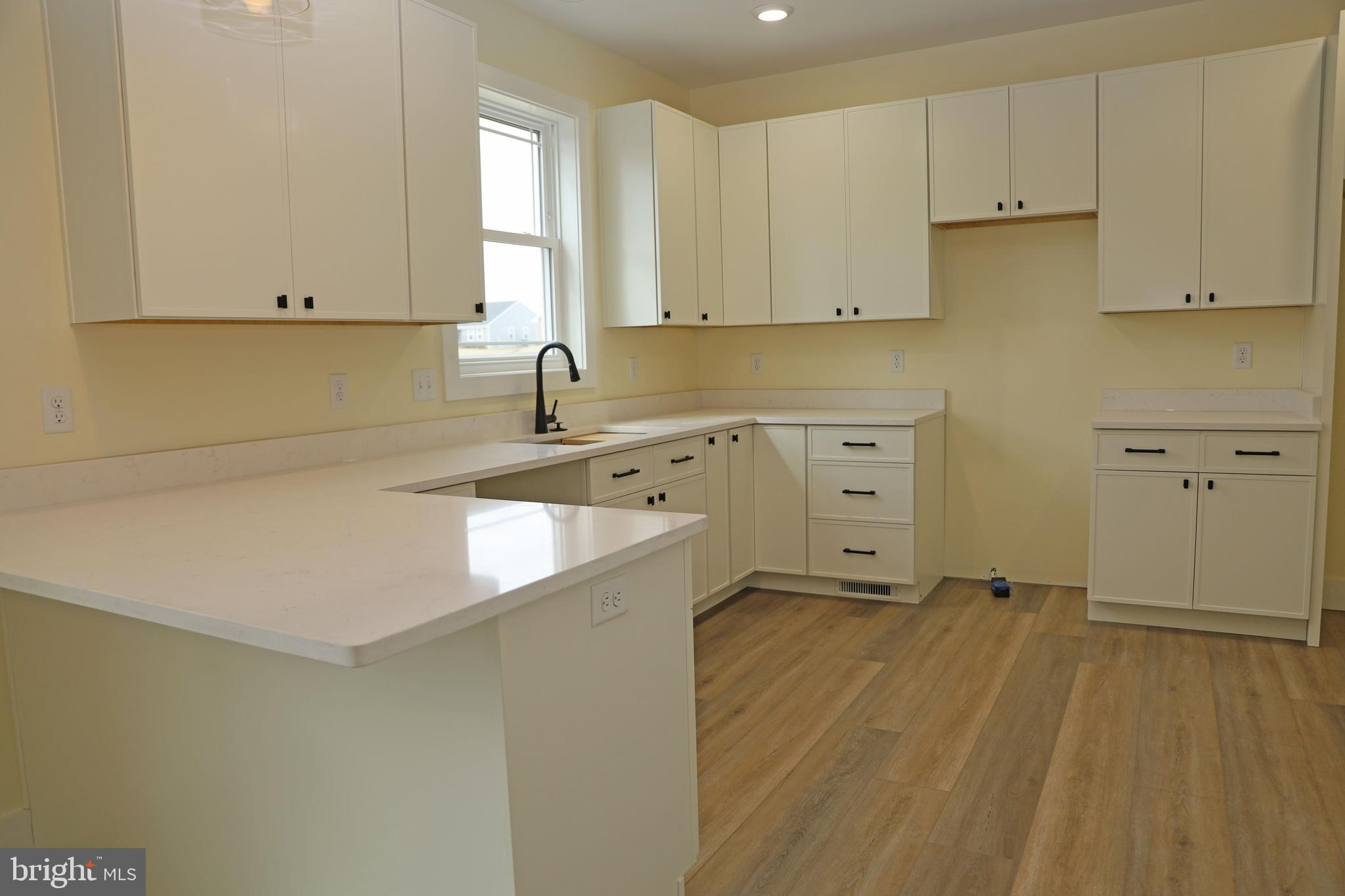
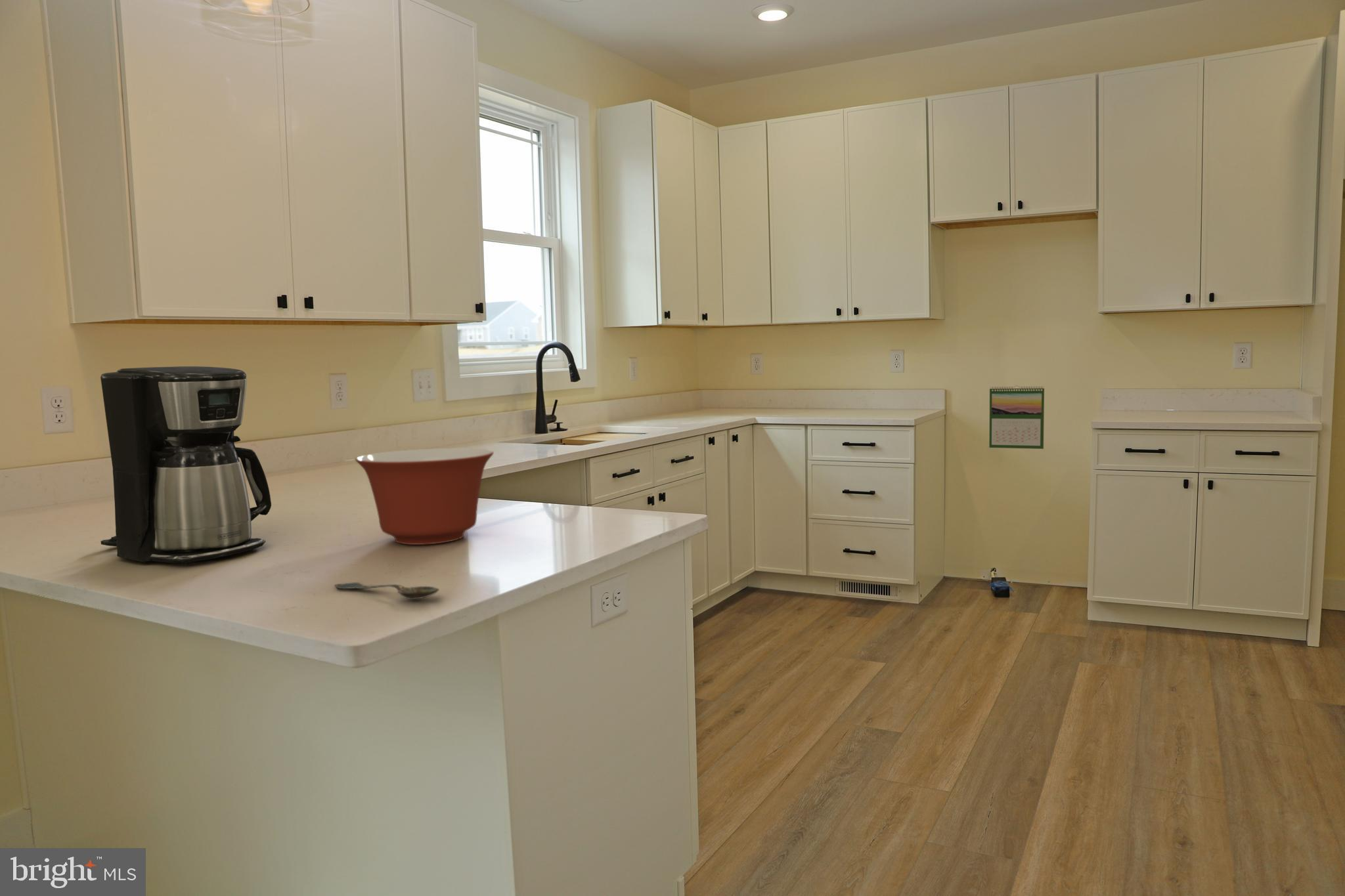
+ coffee maker [100,366,272,565]
+ mixing bowl [355,448,494,545]
+ spoon [334,582,440,600]
+ calendar [988,385,1045,450]
